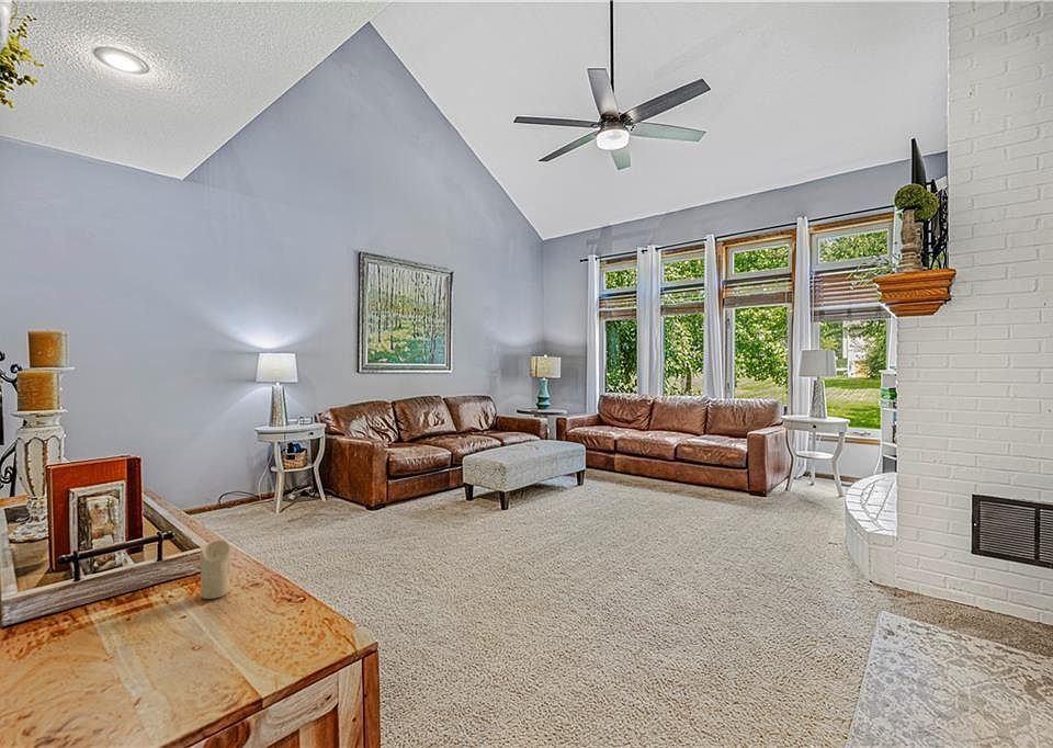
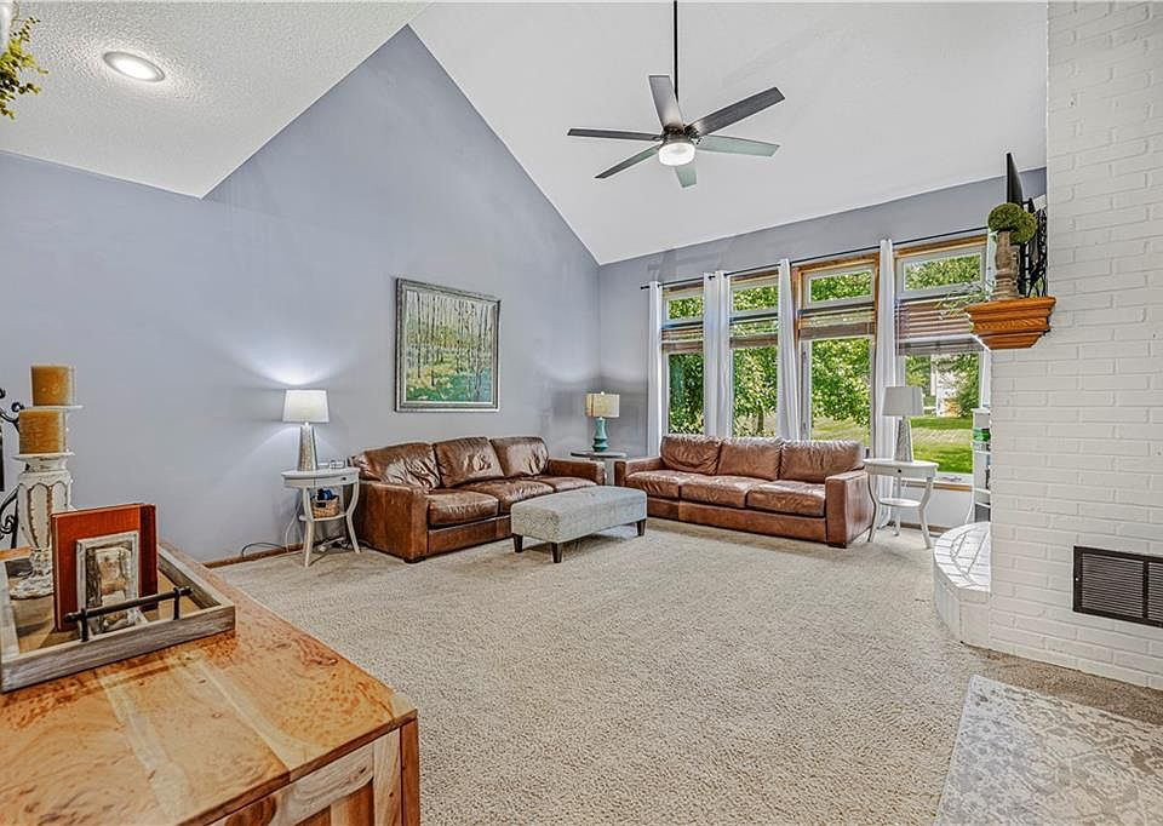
- candle [199,540,231,600]
